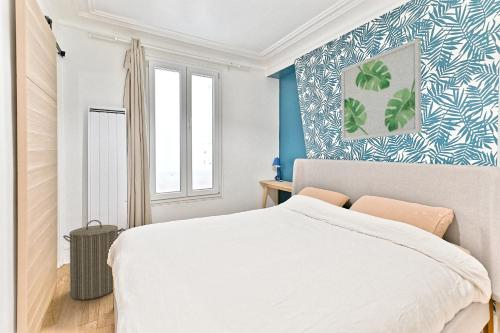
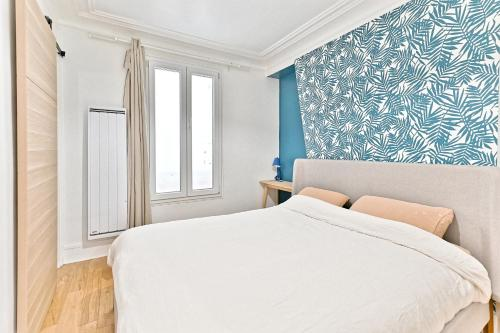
- laundry hamper [62,219,124,301]
- wall art [340,37,422,142]
